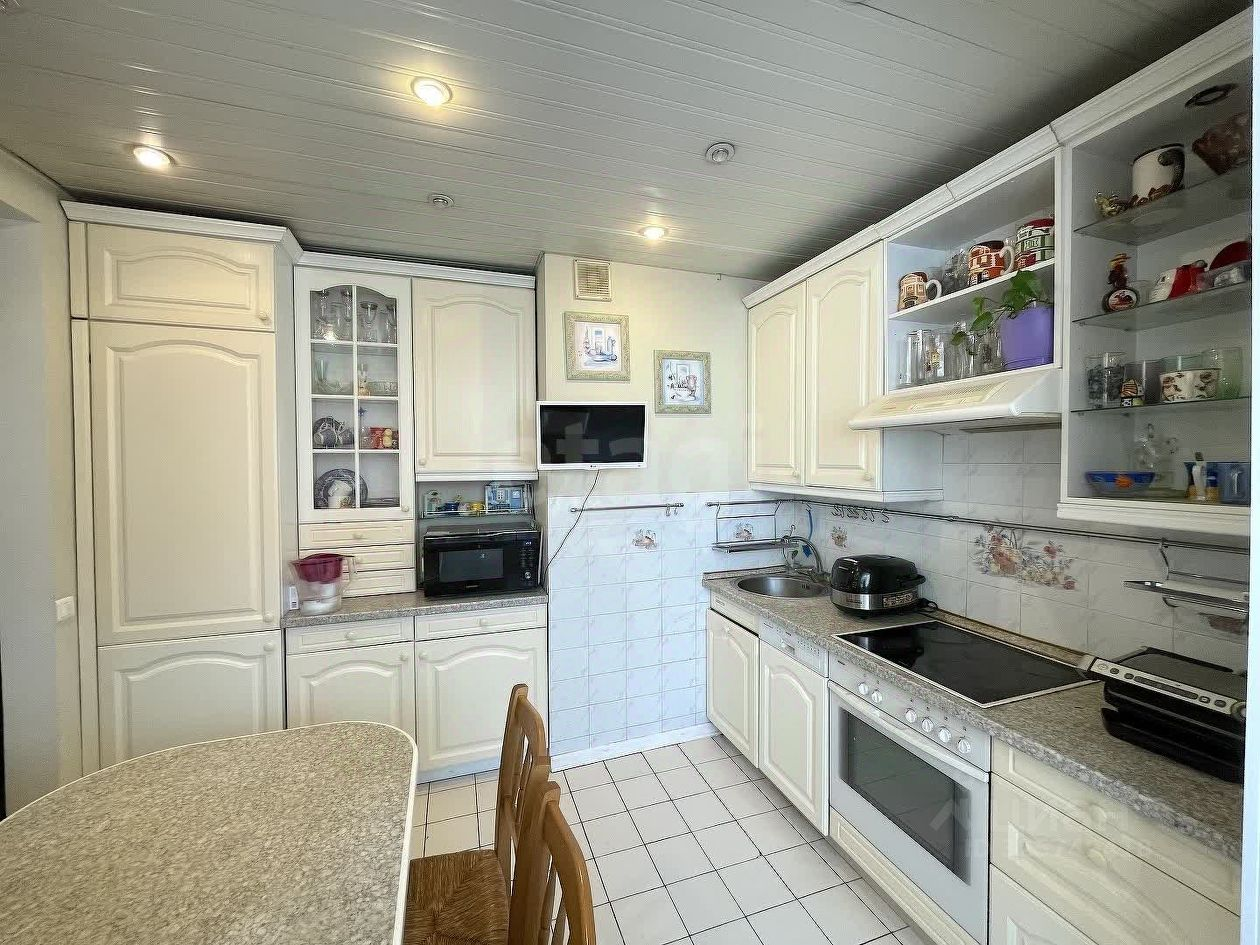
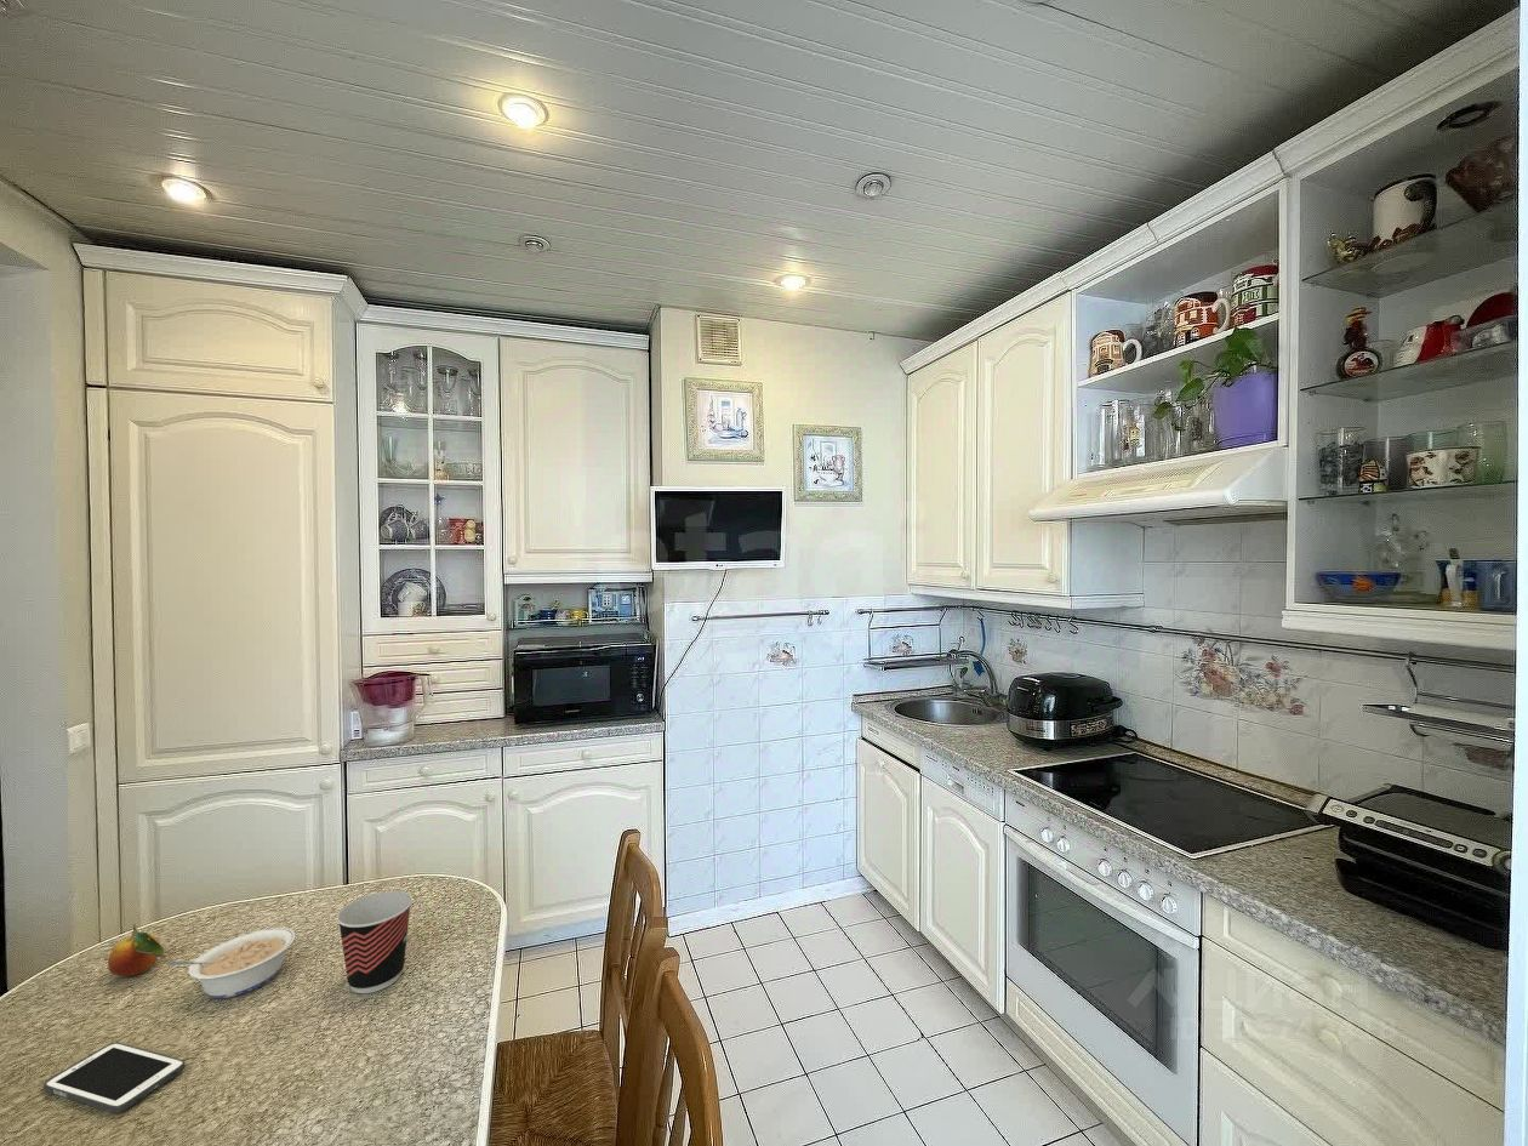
+ fruit [107,923,166,979]
+ cup [336,890,414,994]
+ cell phone [42,1042,187,1113]
+ legume [166,927,296,999]
